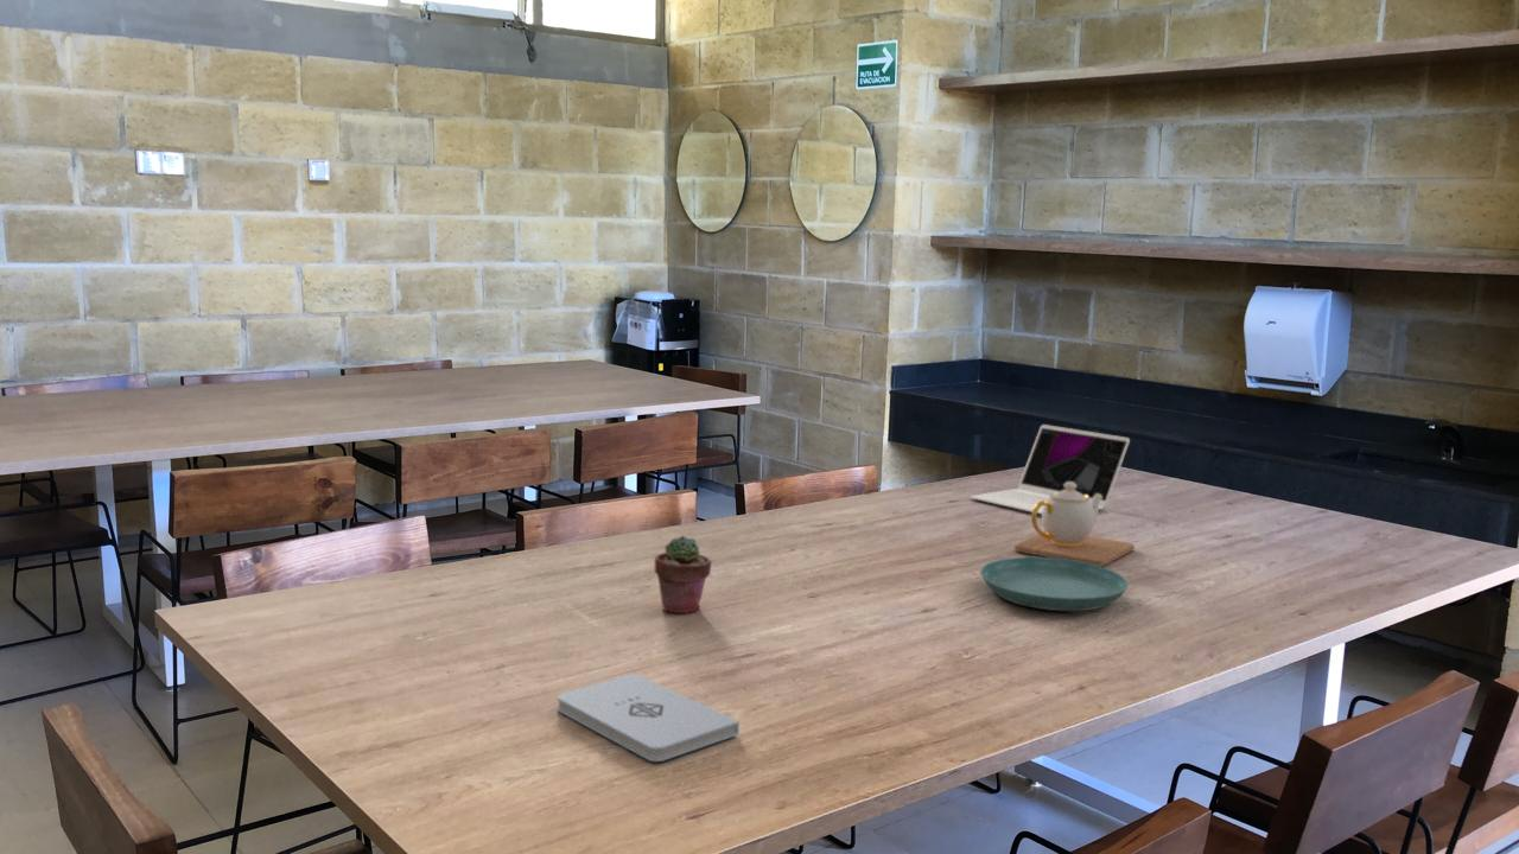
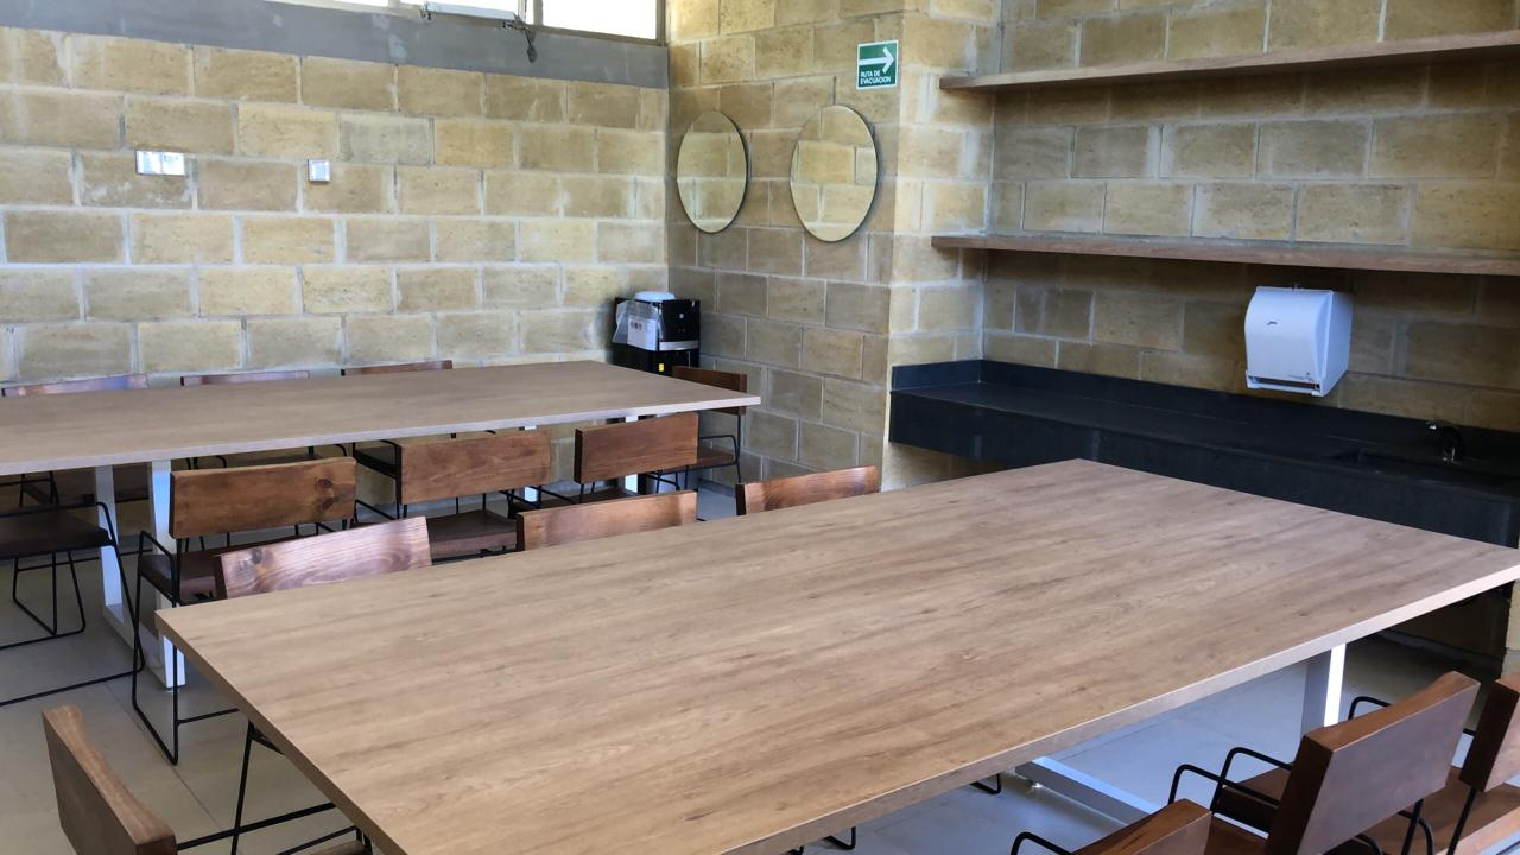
- laptop [970,423,1131,516]
- notepad [557,671,741,763]
- saucer [979,556,1130,612]
- teapot [1013,482,1136,567]
- potted succulent [653,534,712,616]
